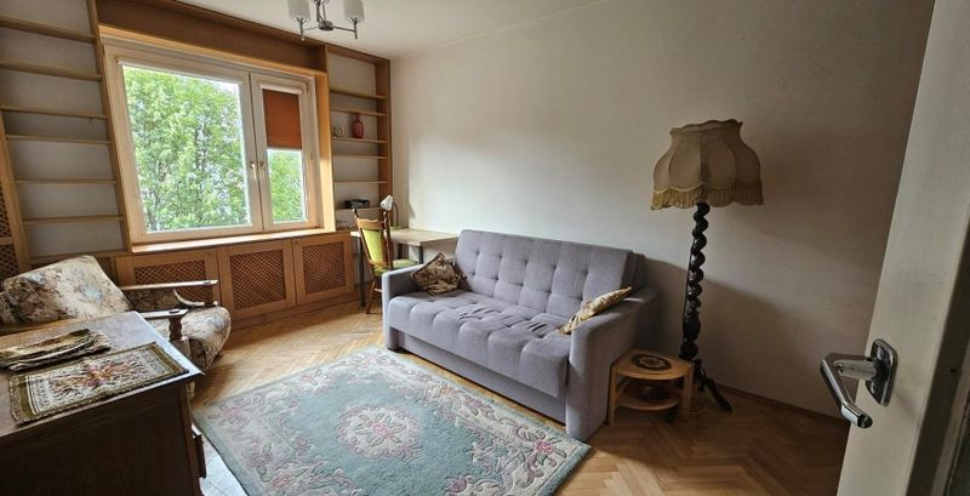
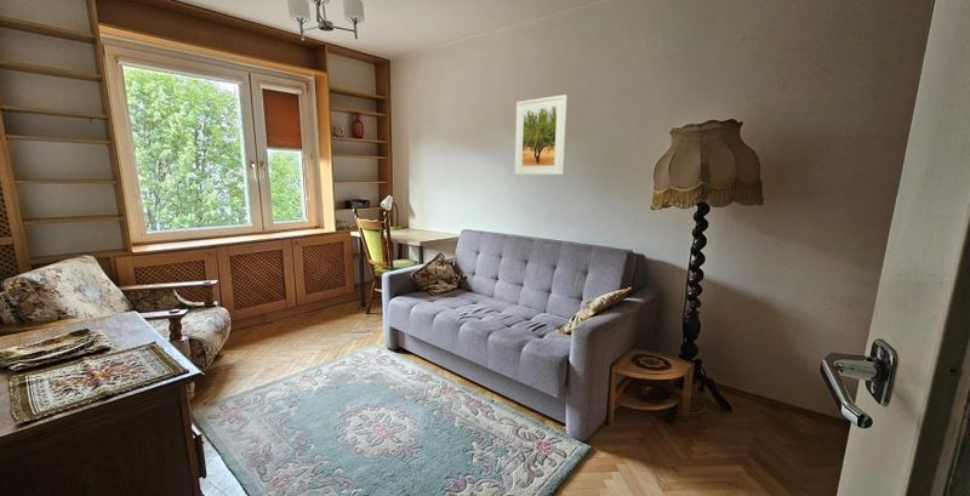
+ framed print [513,93,567,176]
